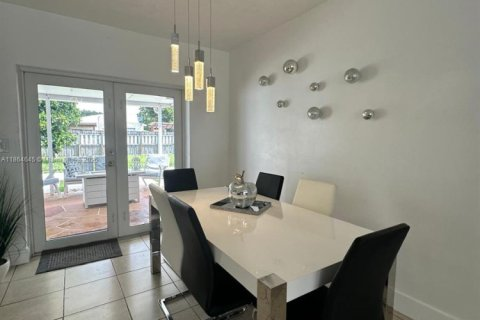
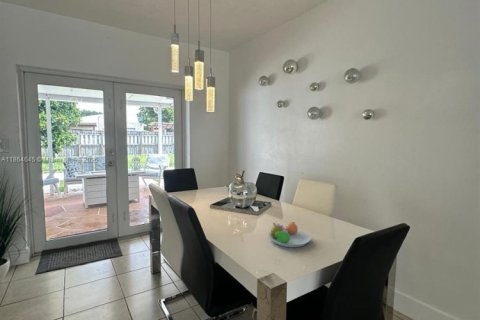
+ fruit bowl [267,221,312,248]
